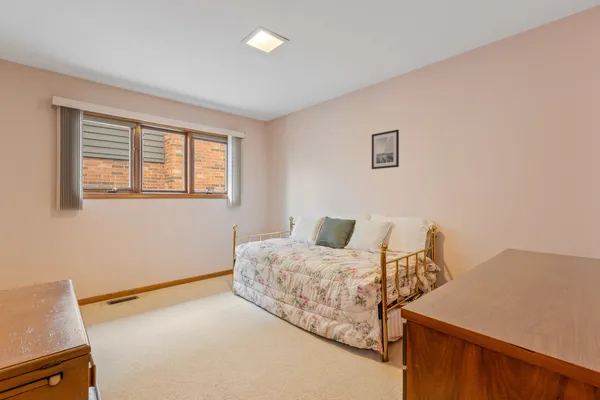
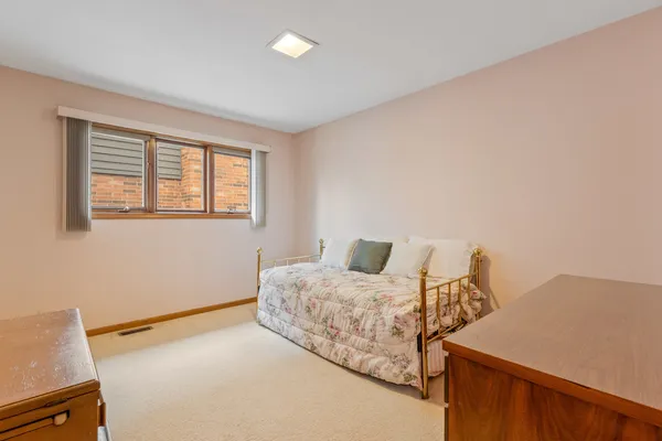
- wall art [371,129,400,170]
